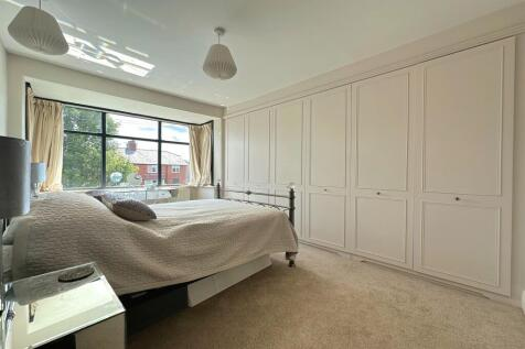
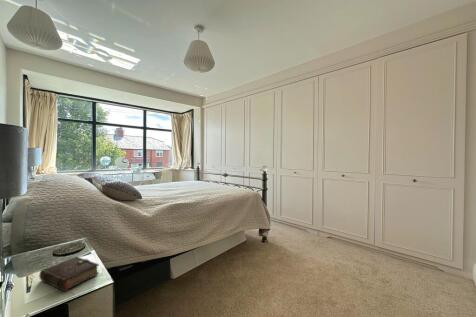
+ book [38,255,100,296]
